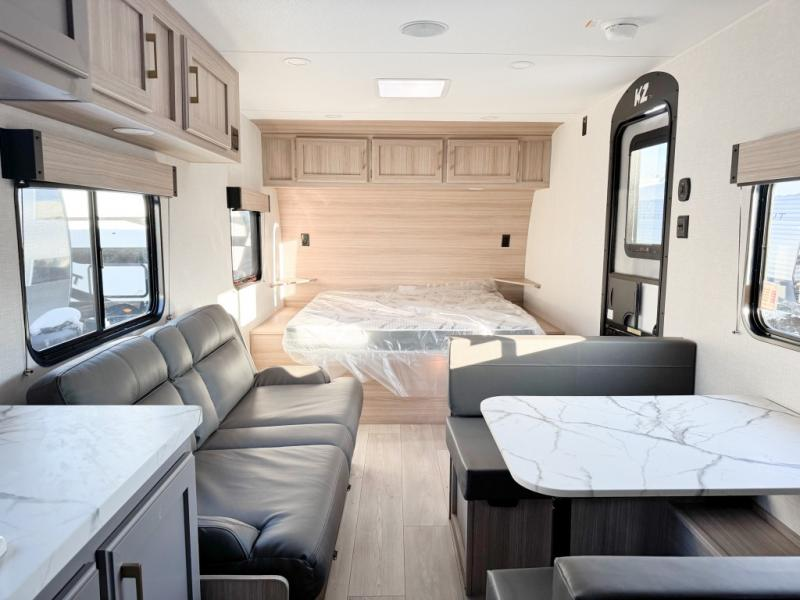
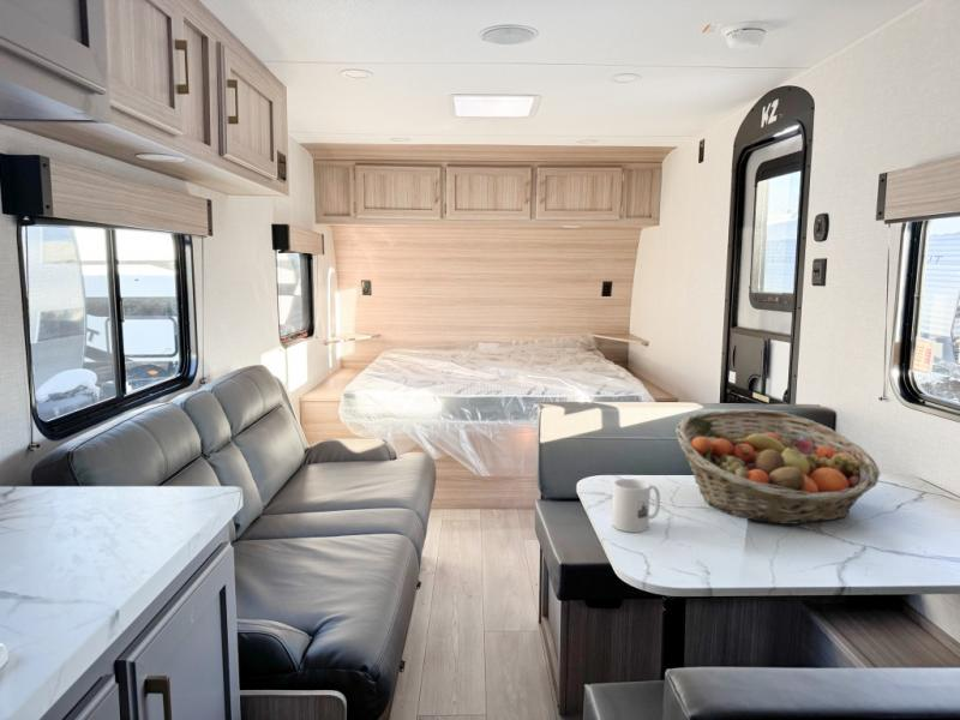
+ mug [611,478,661,533]
+ fruit basket [674,408,881,526]
